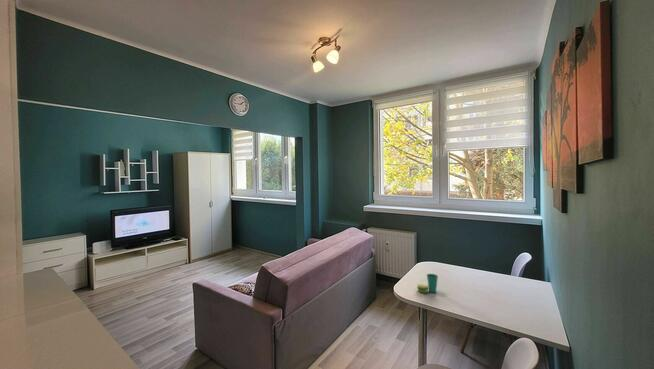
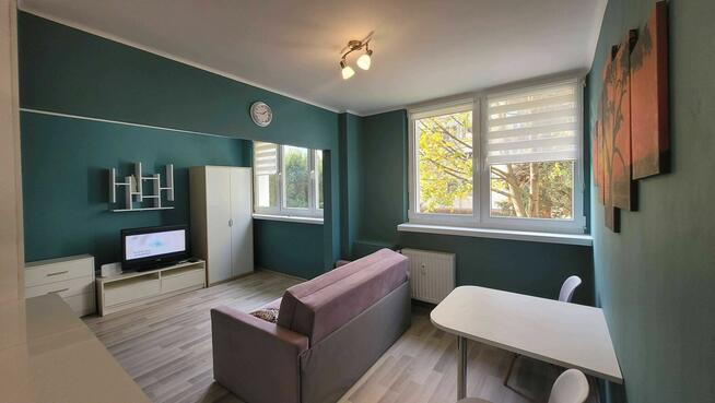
- cup [416,273,439,293]
